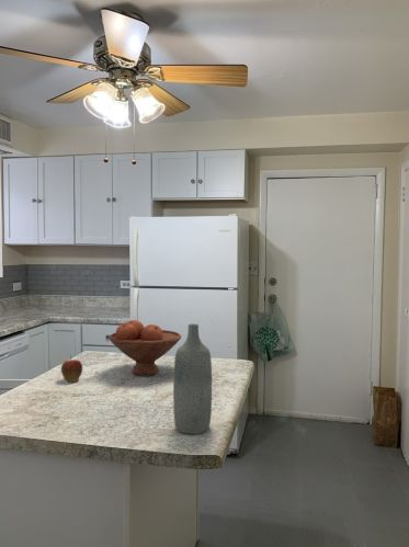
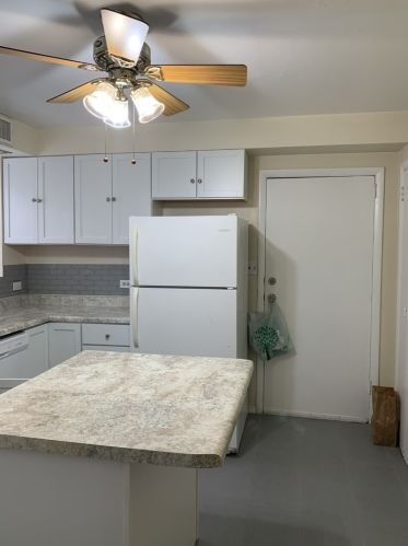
- apple [60,355,83,383]
- bottle [172,323,213,435]
- fruit bowl [107,319,182,377]
